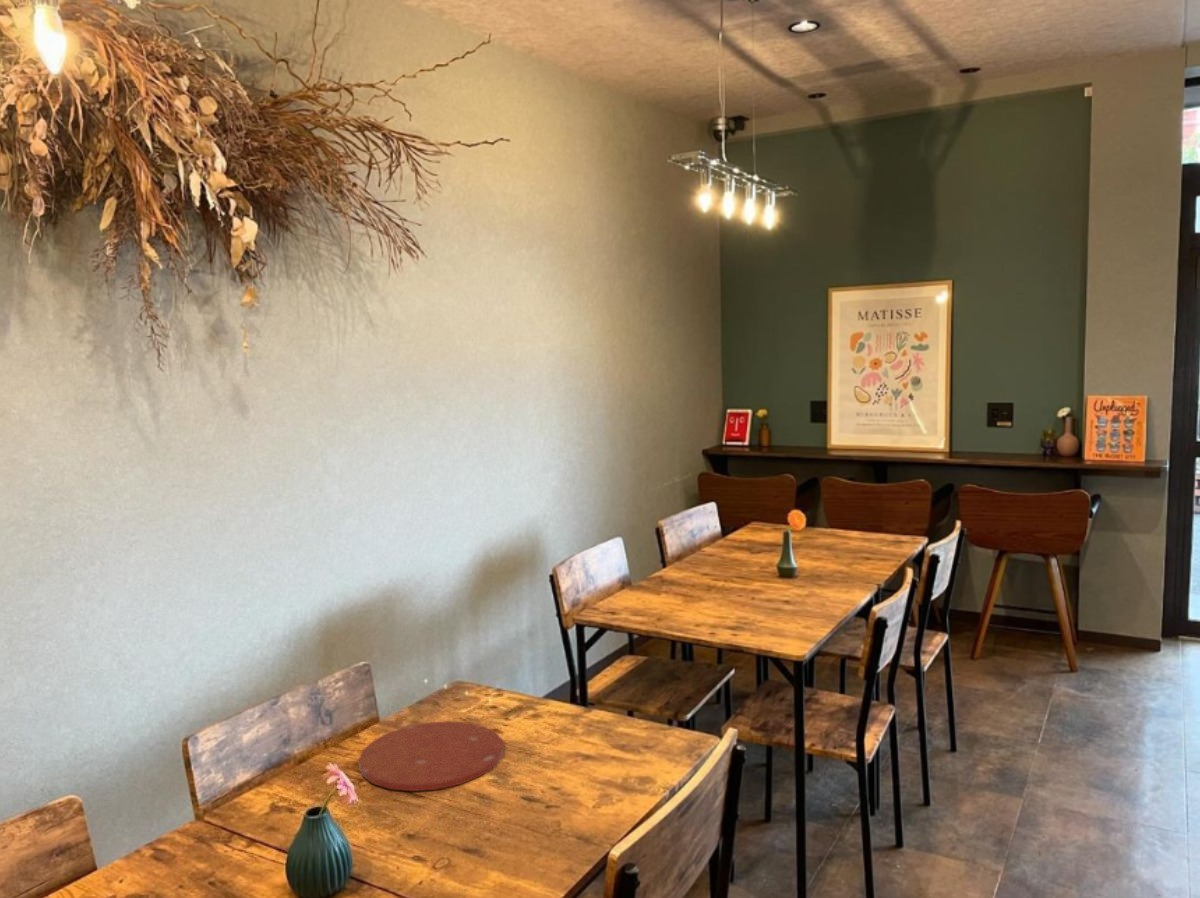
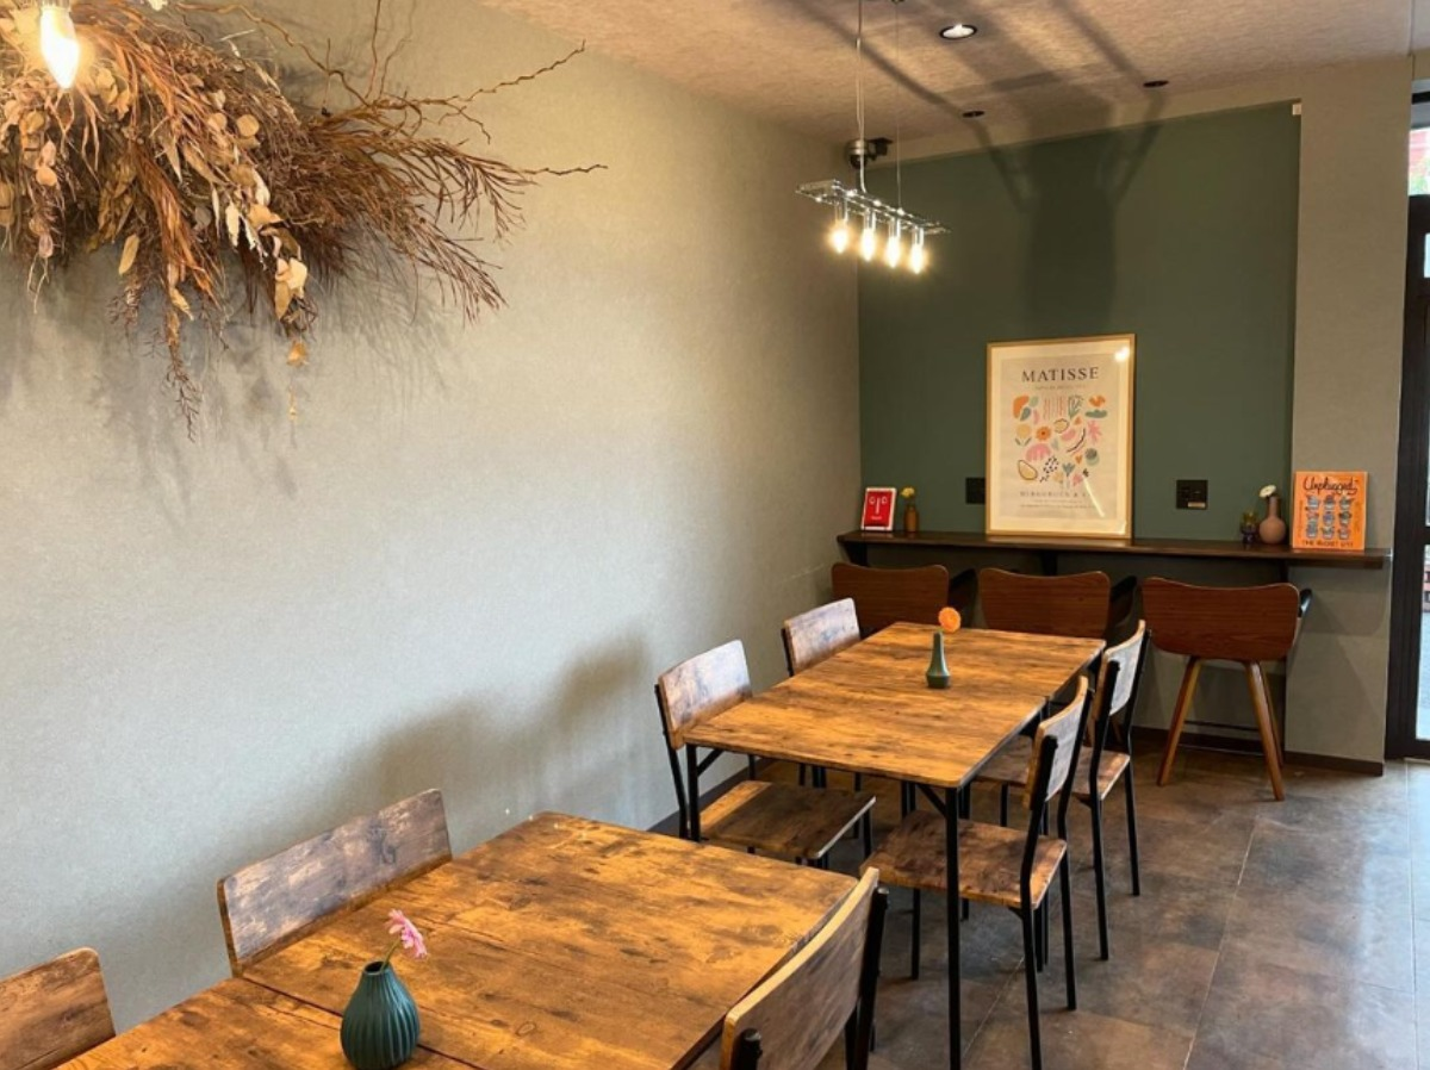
- plate [358,720,504,792]
